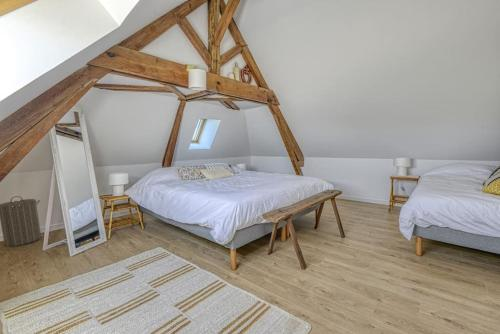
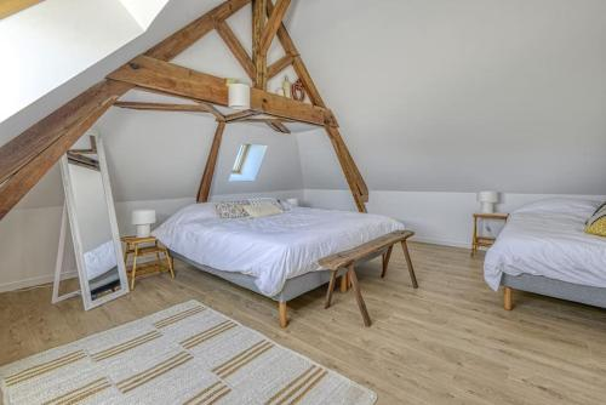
- laundry hamper [0,195,42,247]
